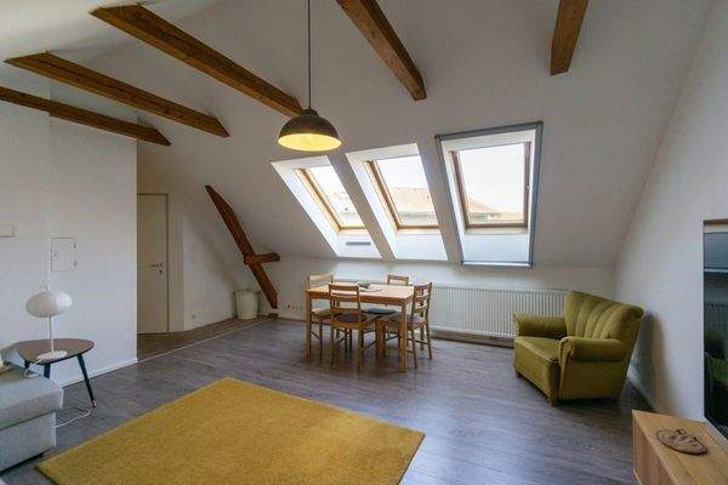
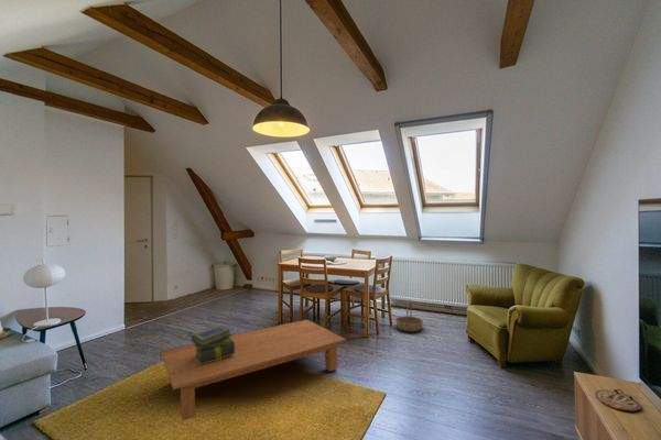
+ coffee table [160,319,347,421]
+ stack of books [191,324,235,364]
+ basket [394,298,424,333]
